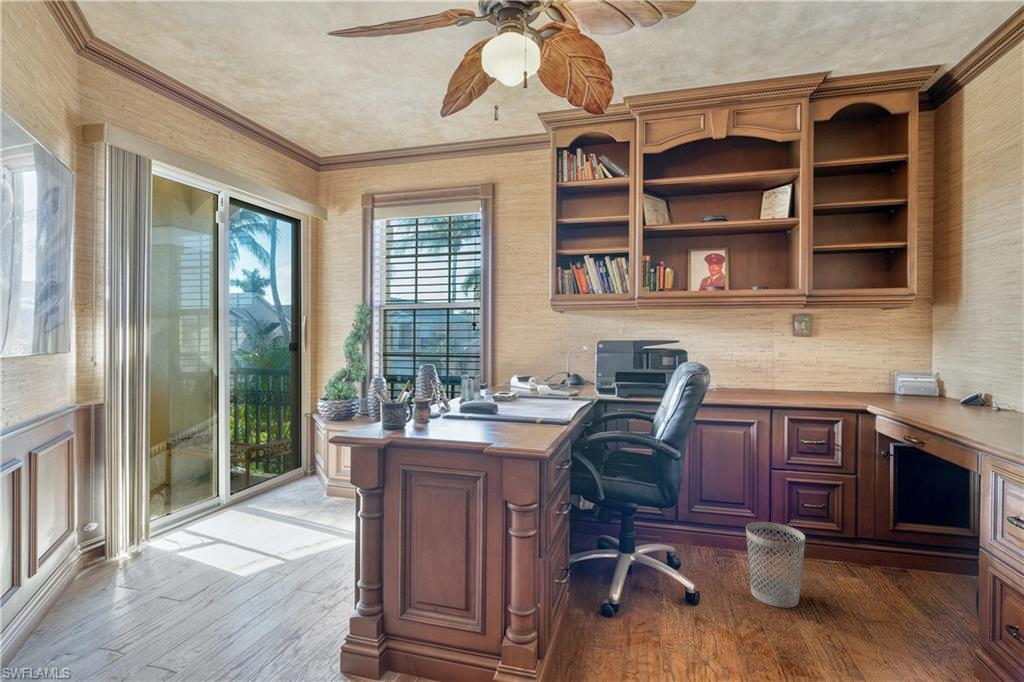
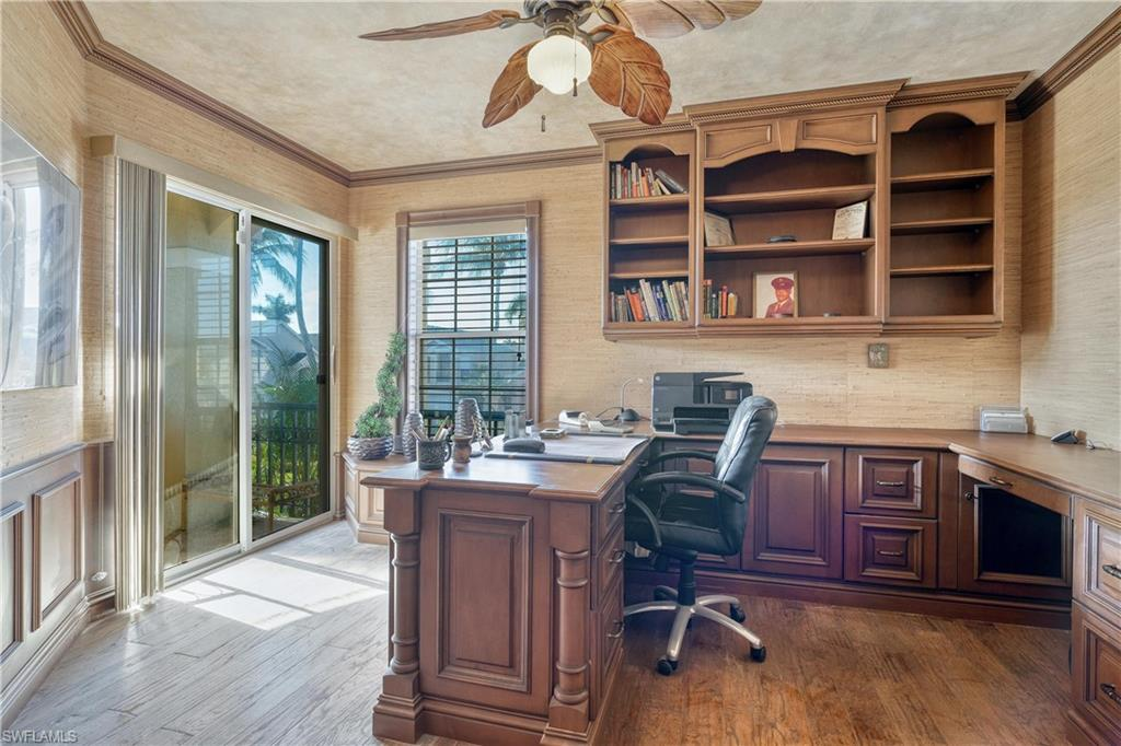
- wastebasket [745,521,806,609]
